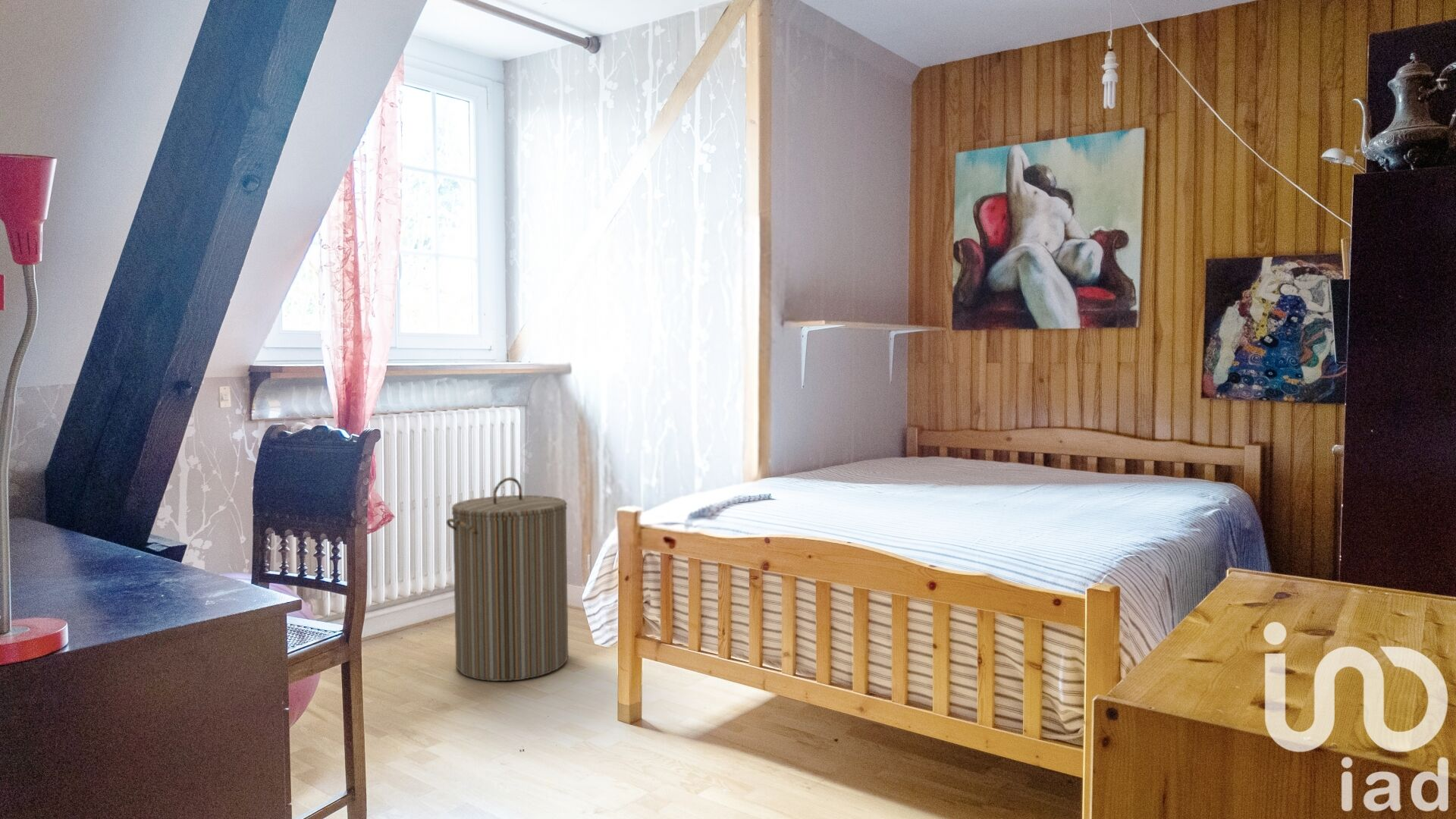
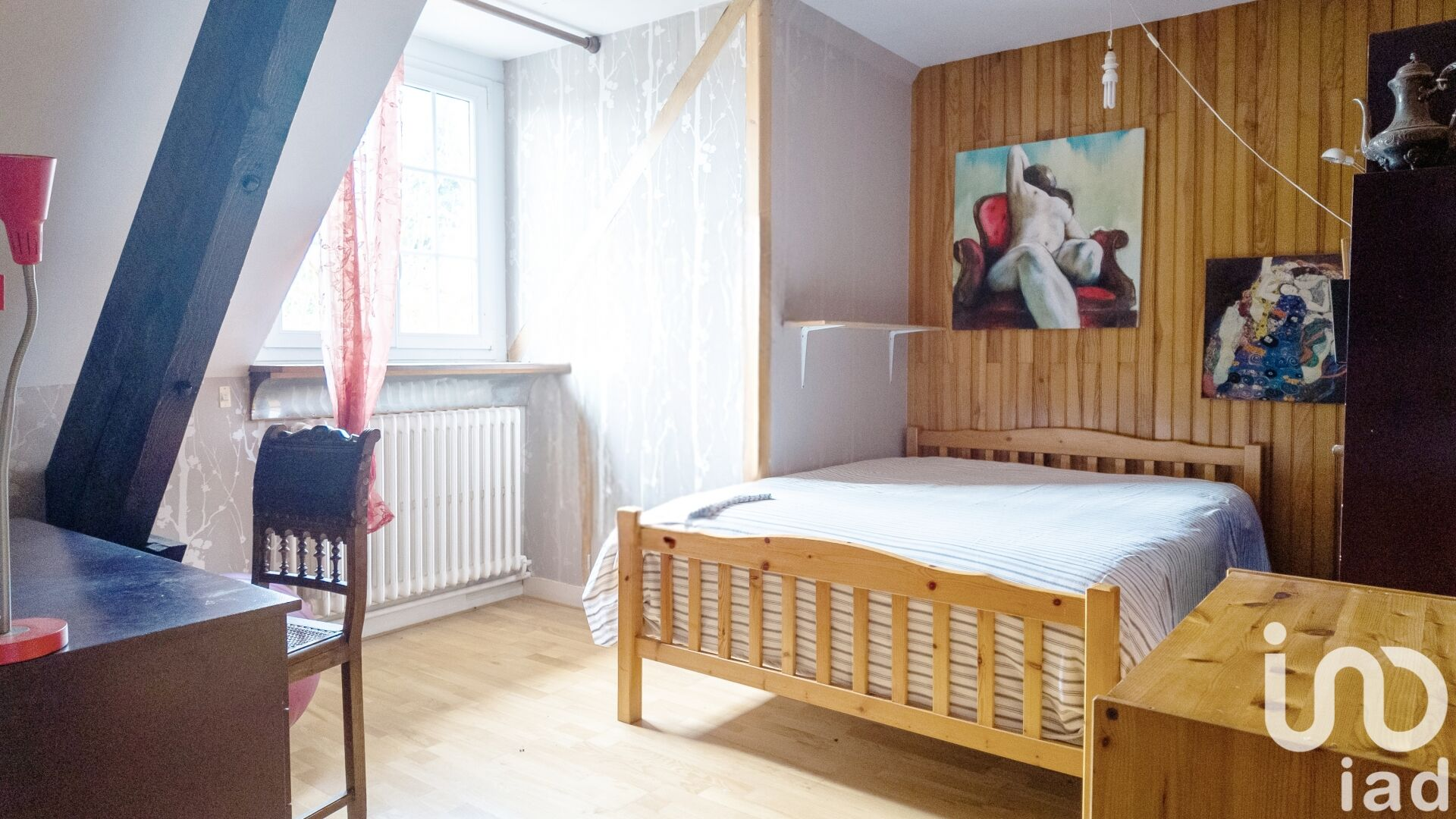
- laundry hamper [446,476,569,682]
